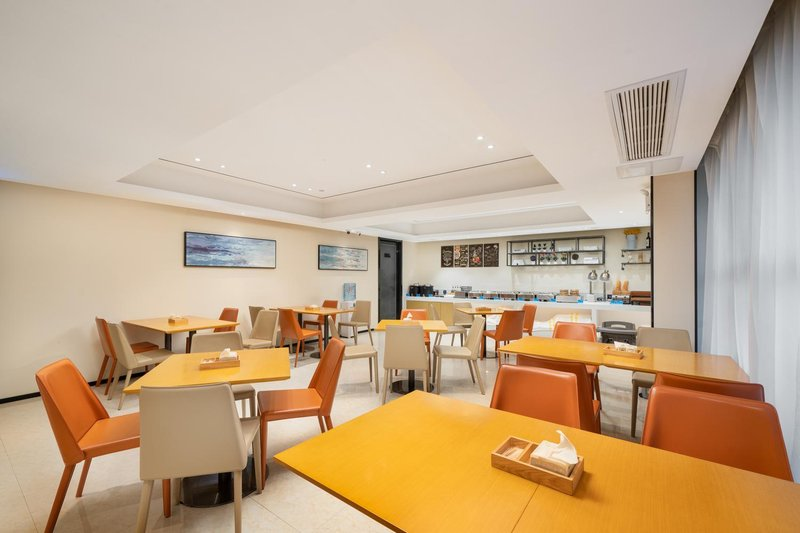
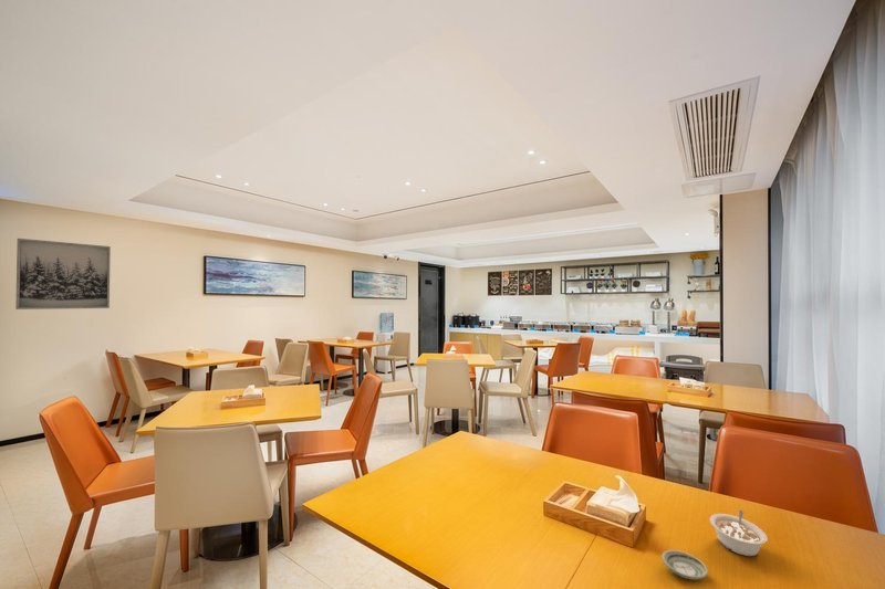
+ wall art [14,238,112,311]
+ saucer [660,549,709,581]
+ legume [709,509,769,557]
